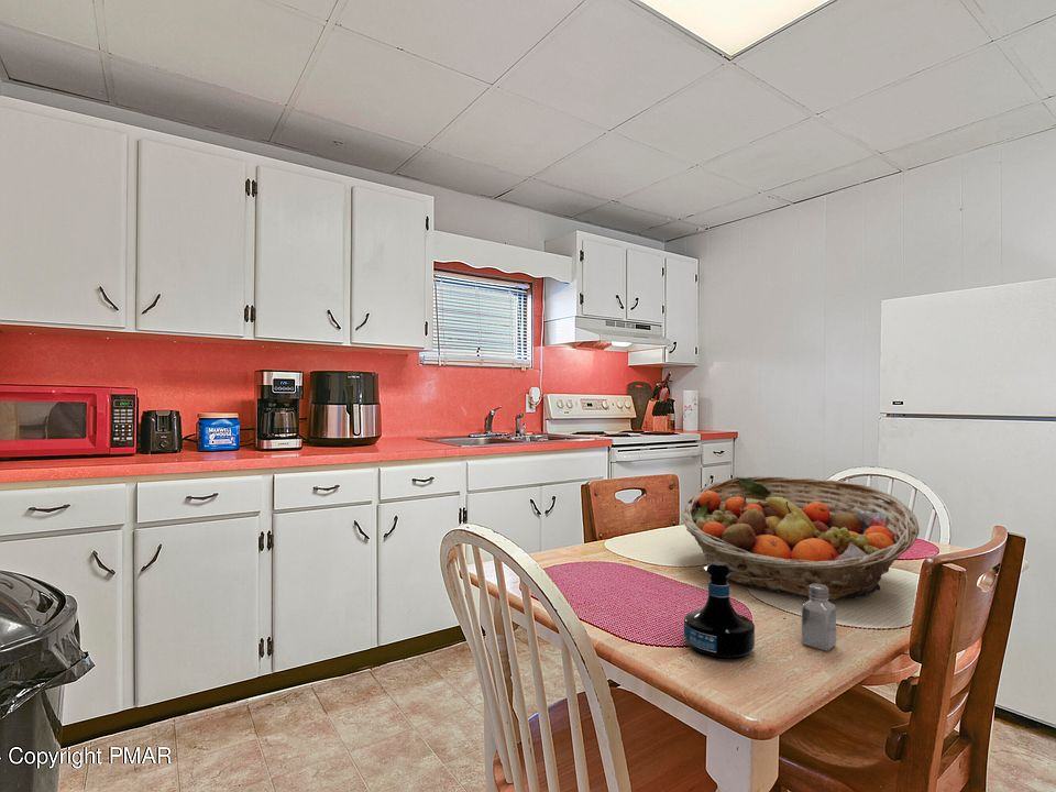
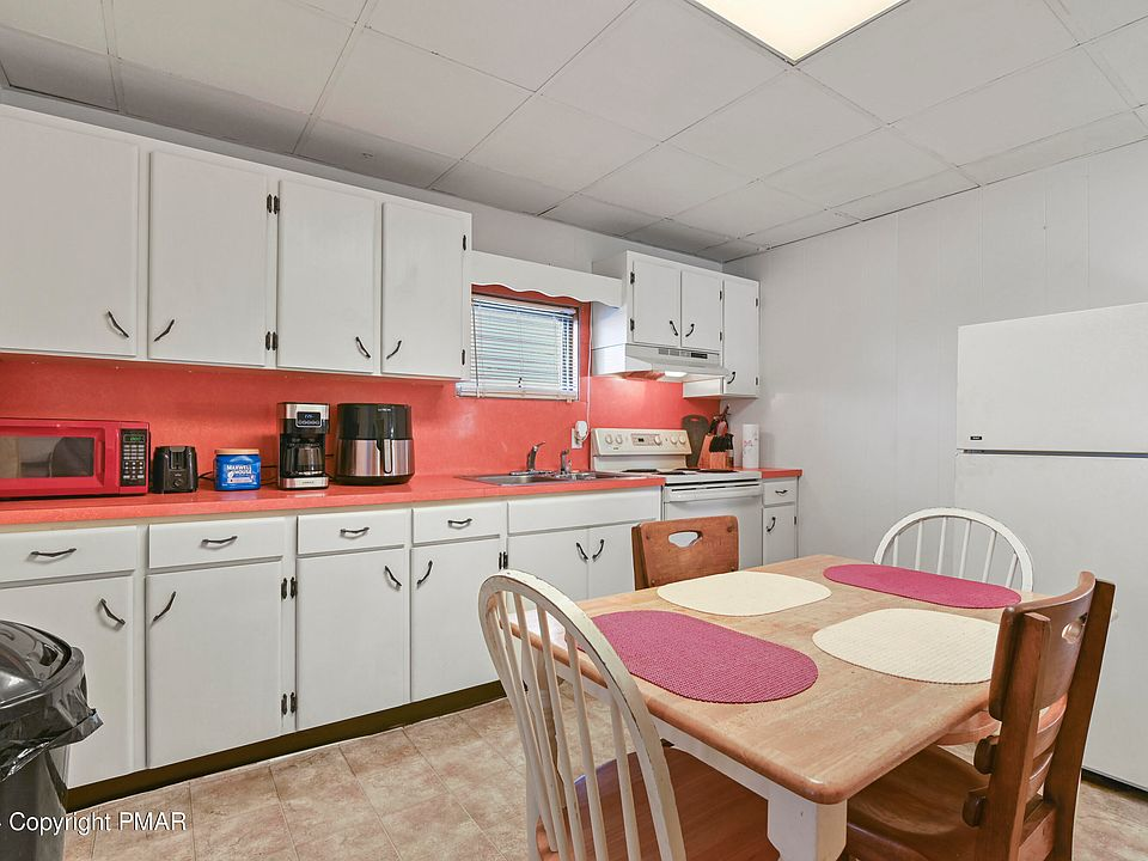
- fruit basket [681,475,921,601]
- saltshaker [801,583,837,652]
- tequila bottle [683,561,756,661]
